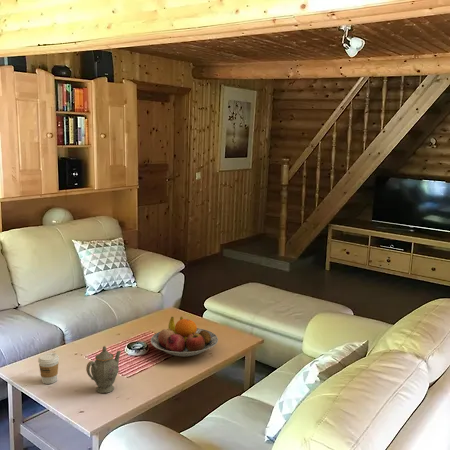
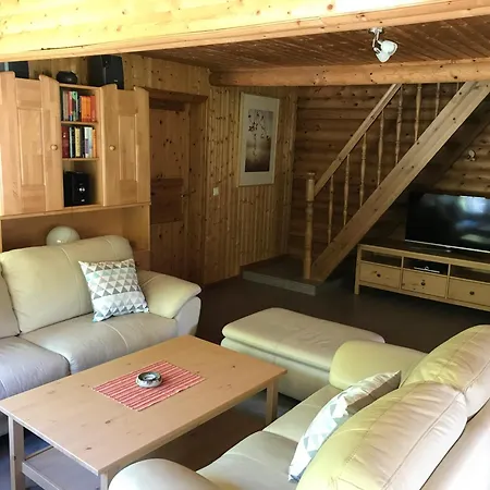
- coffee cup [37,352,60,385]
- chinaware [85,345,122,394]
- fruit bowl [150,316,219,358]
